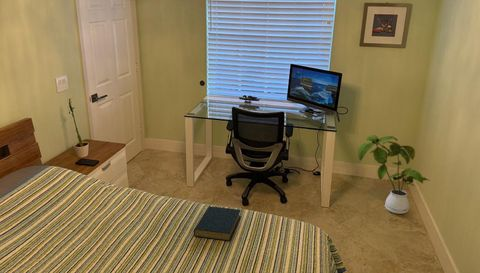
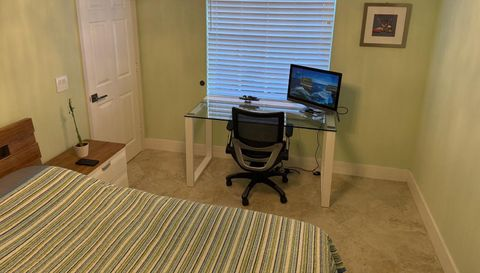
- house plant [357,134,431,215]
- hardback book [193,205,242,242]
